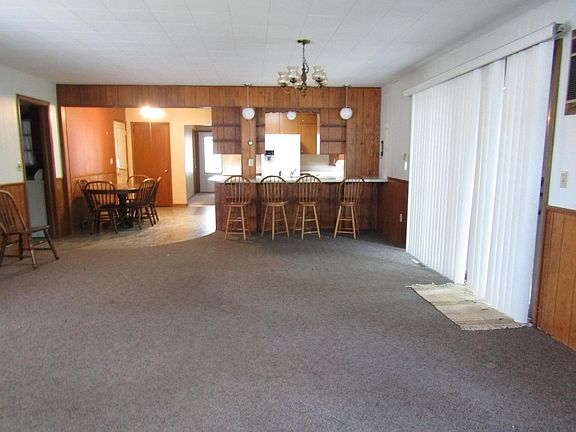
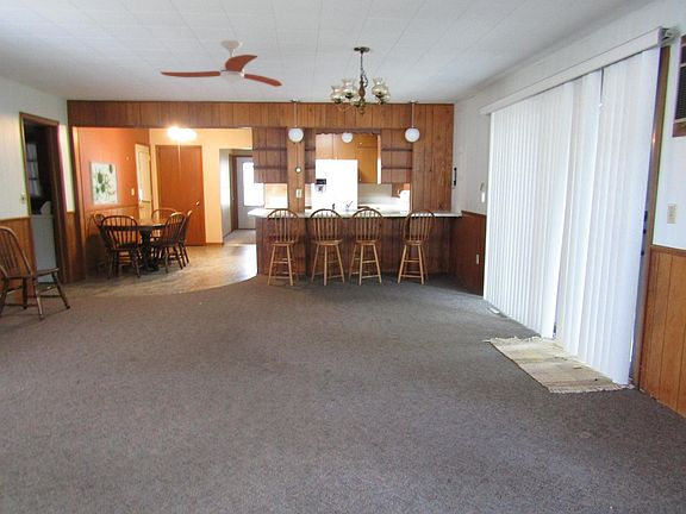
+ wall art [87,159,120,207]
+ ceiling fan [160,39,283,88]
